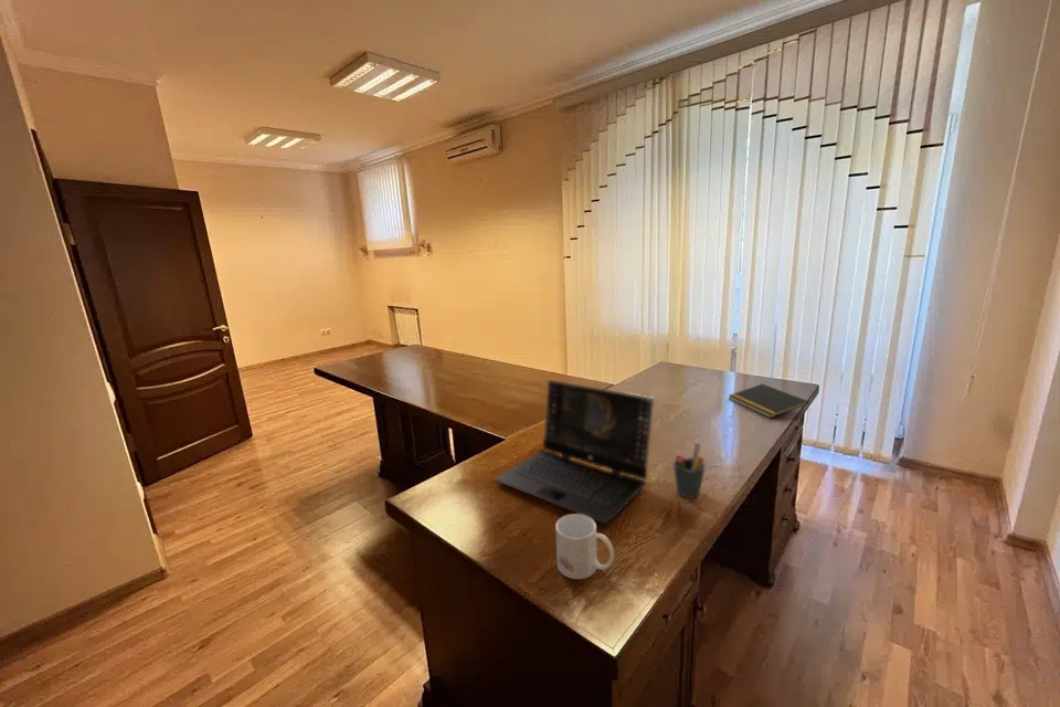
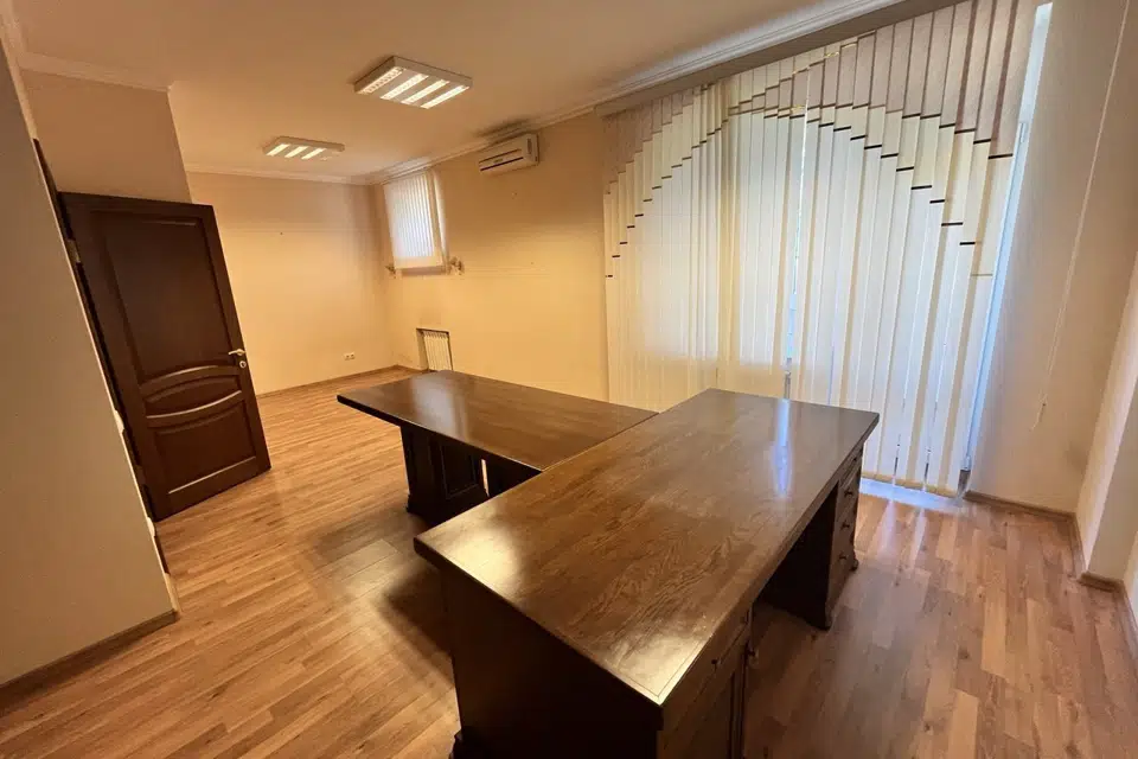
- pen holder [672,442,707,499]
- laptop [495,379,655,525]
- mug [554,513,615,580]
- notepad [728,382,809,419]
